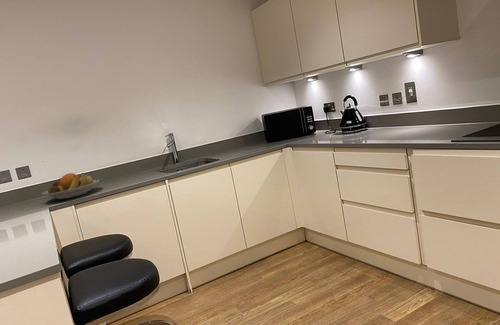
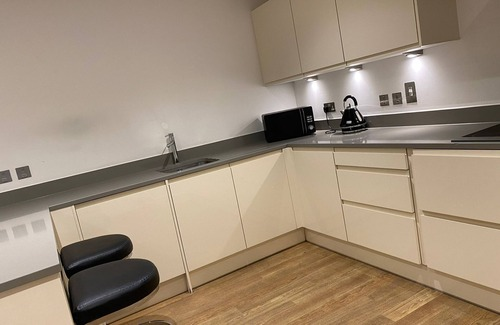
- fruit bowl [41,172,100,200]
